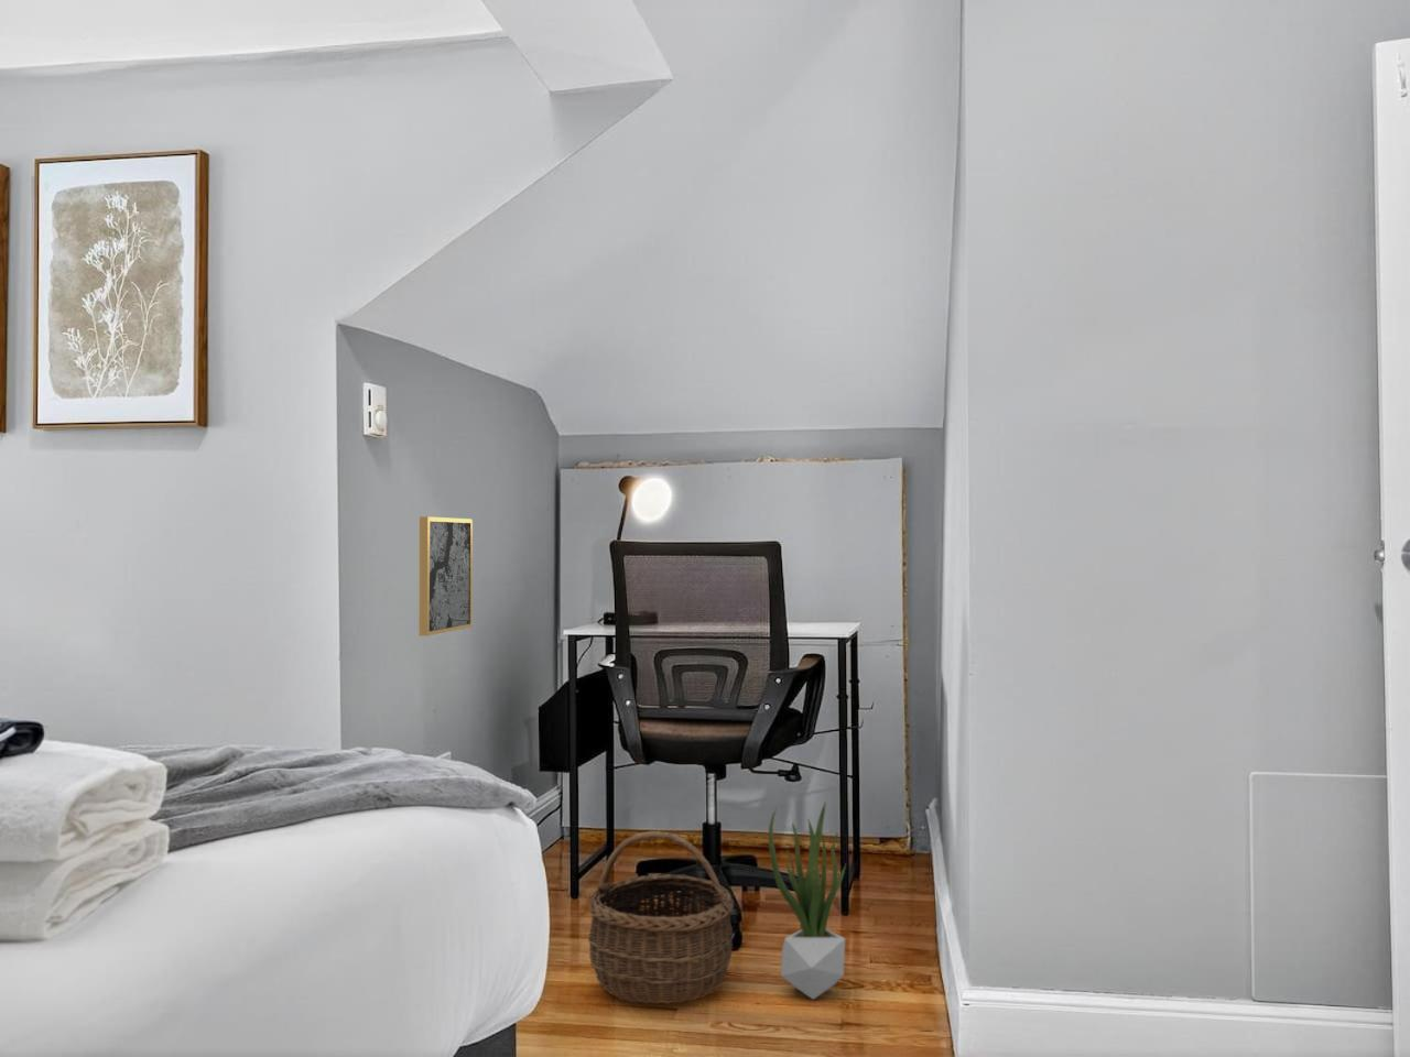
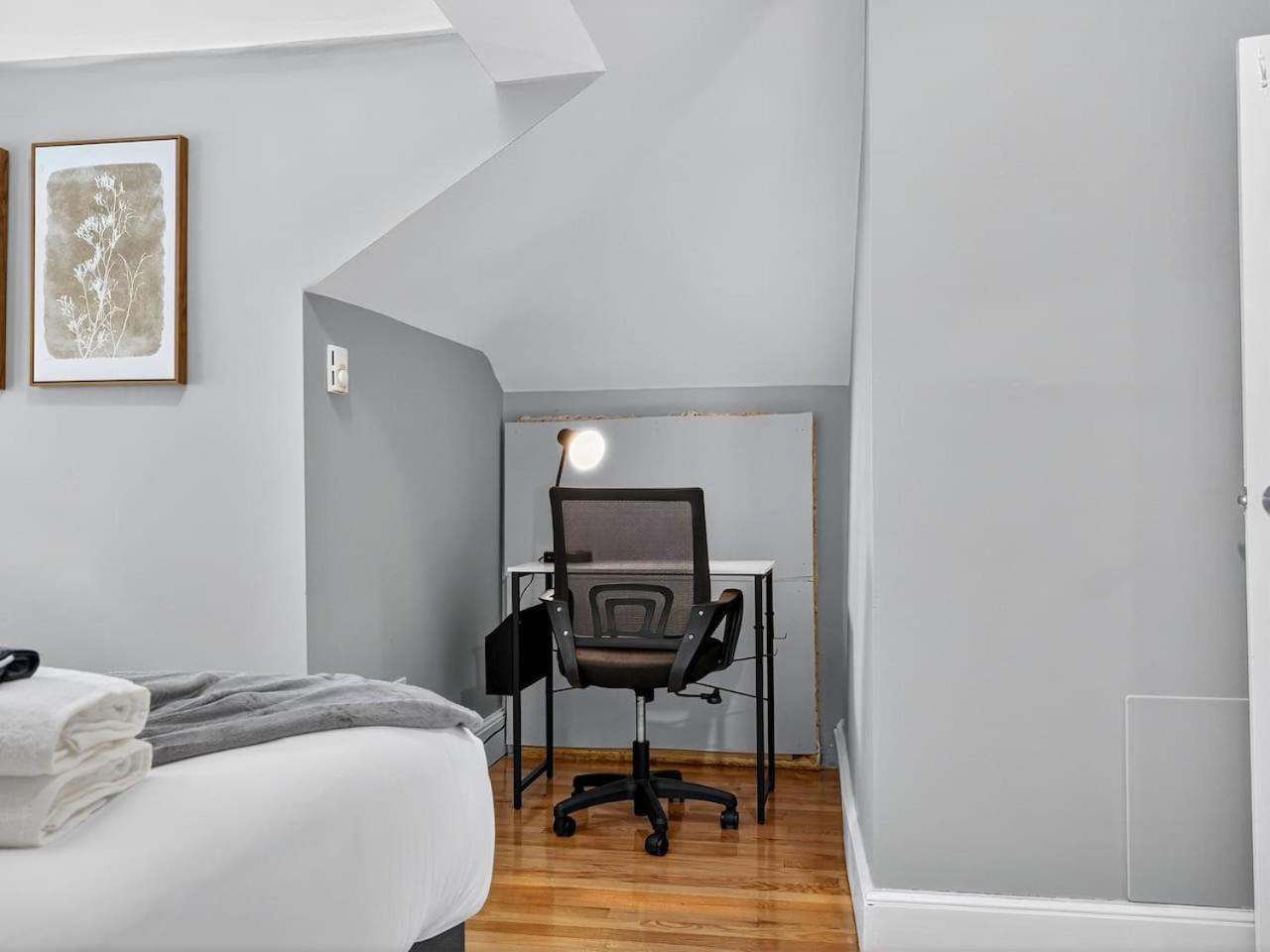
- wicker basket [587,830,735,1004]
- potted plant [768,801,847,1000]
- wall art [417,515,474,637]
